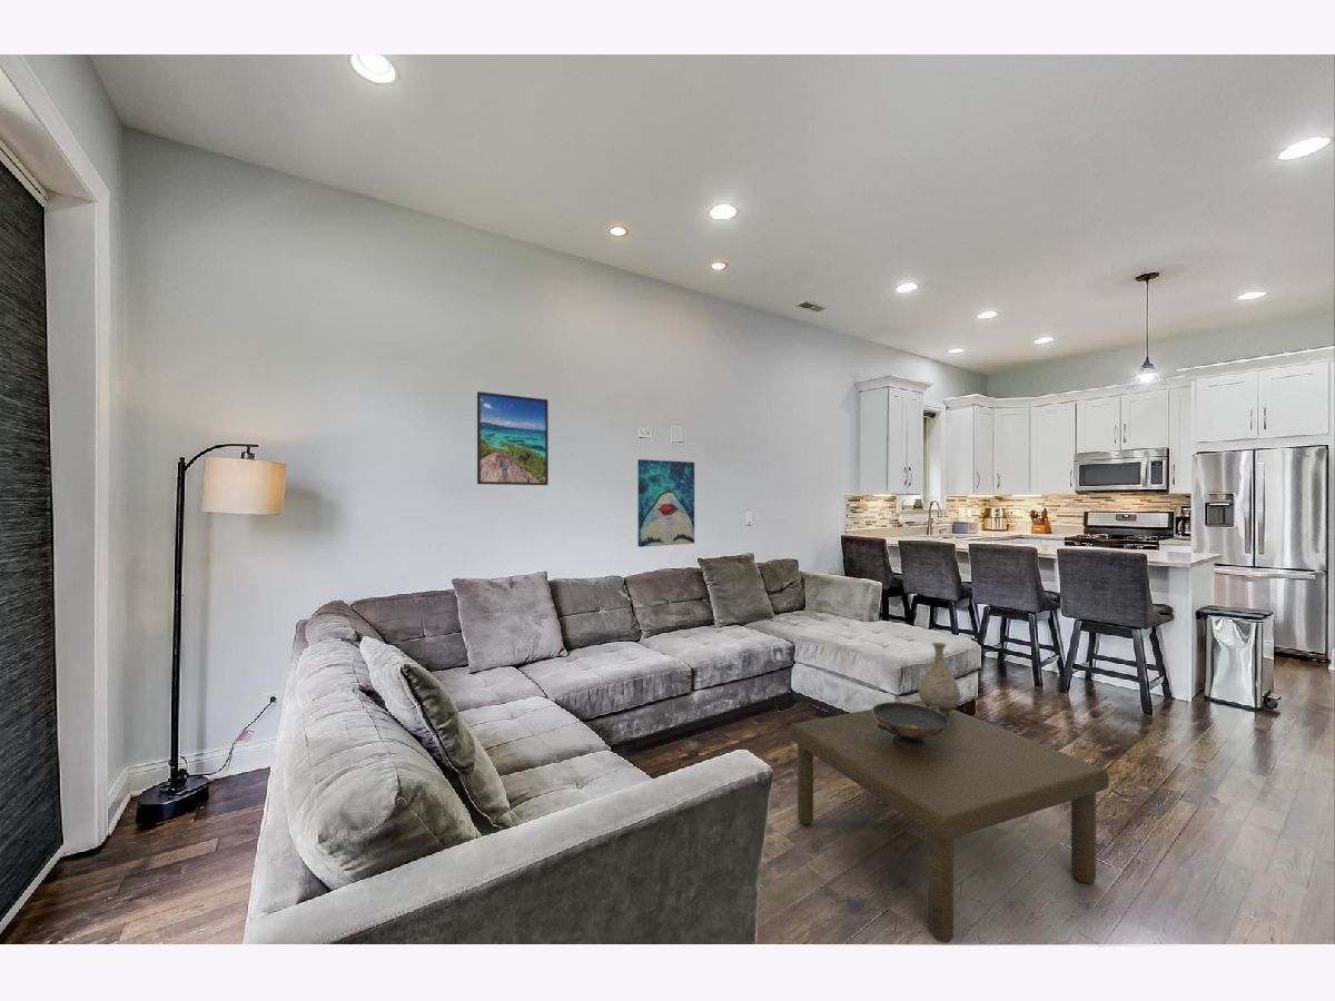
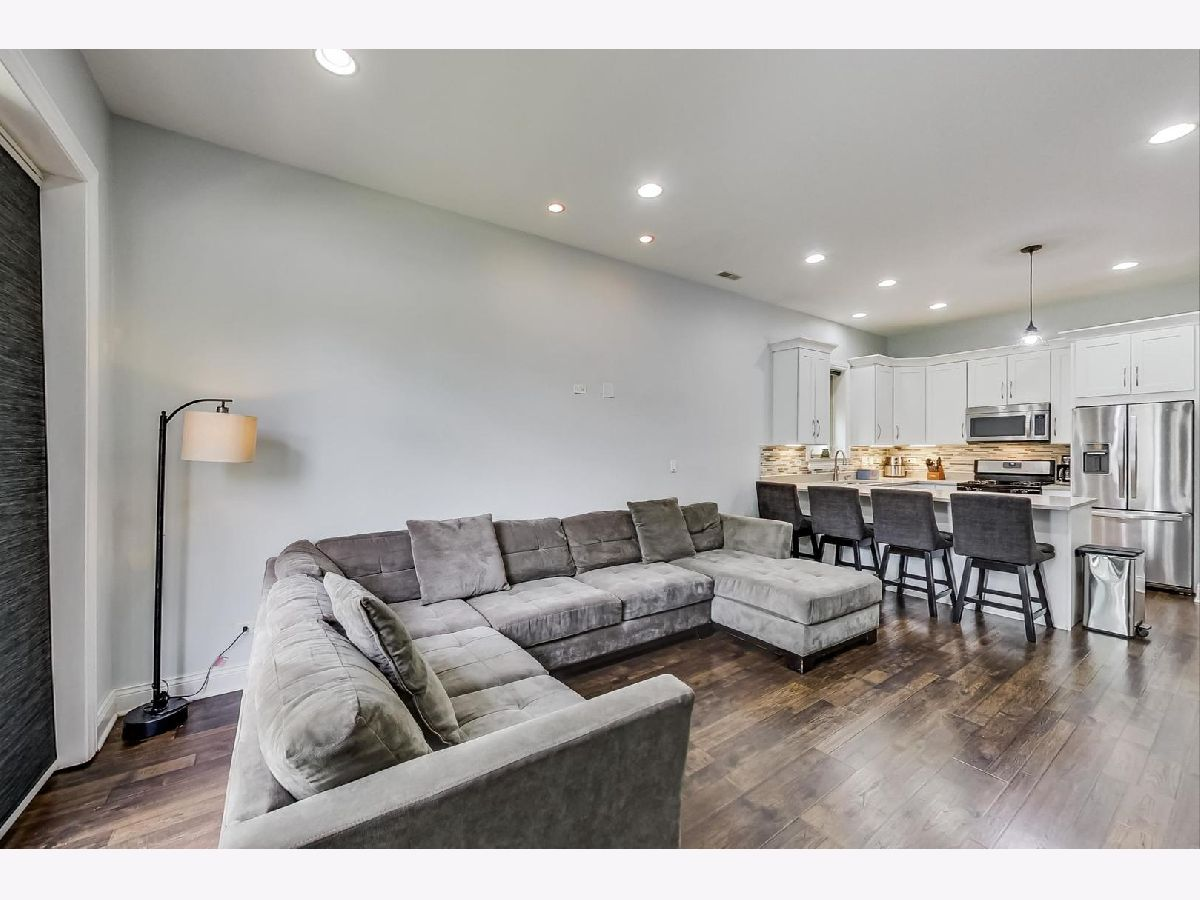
- wall art [636,458,695,548]
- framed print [476,390,550,486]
- coffee table [788,700,1110,944]
- decorative bowl [871,701,950,749]
- vase [918,642,961,715]
